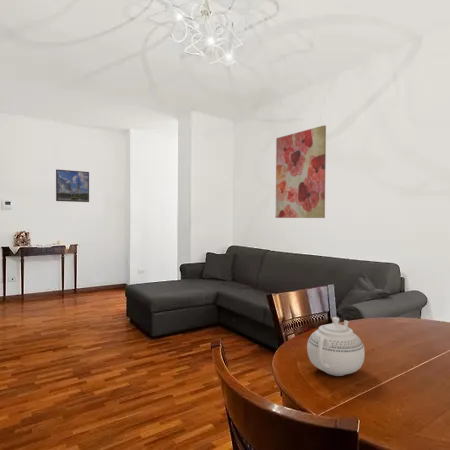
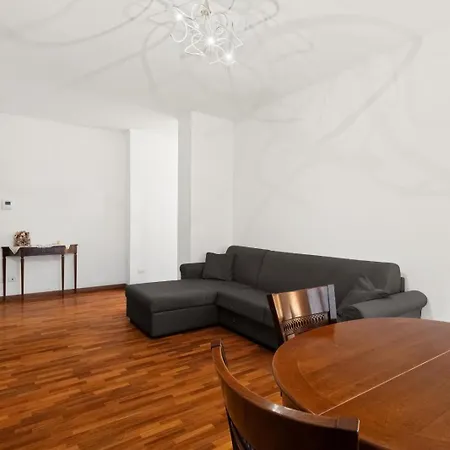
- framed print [55,168,90,203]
- wall art [275,124,327,219]
- teapot [306,316,366,377]
